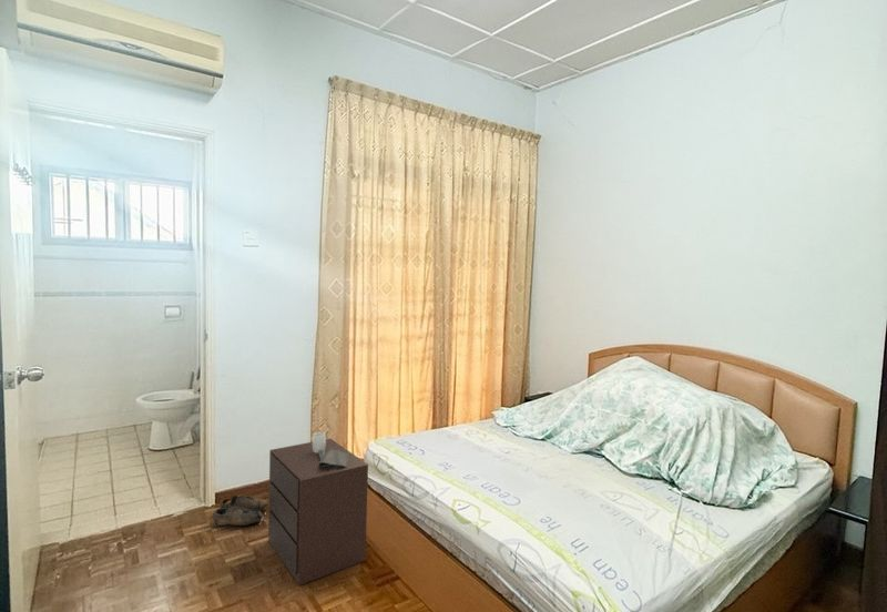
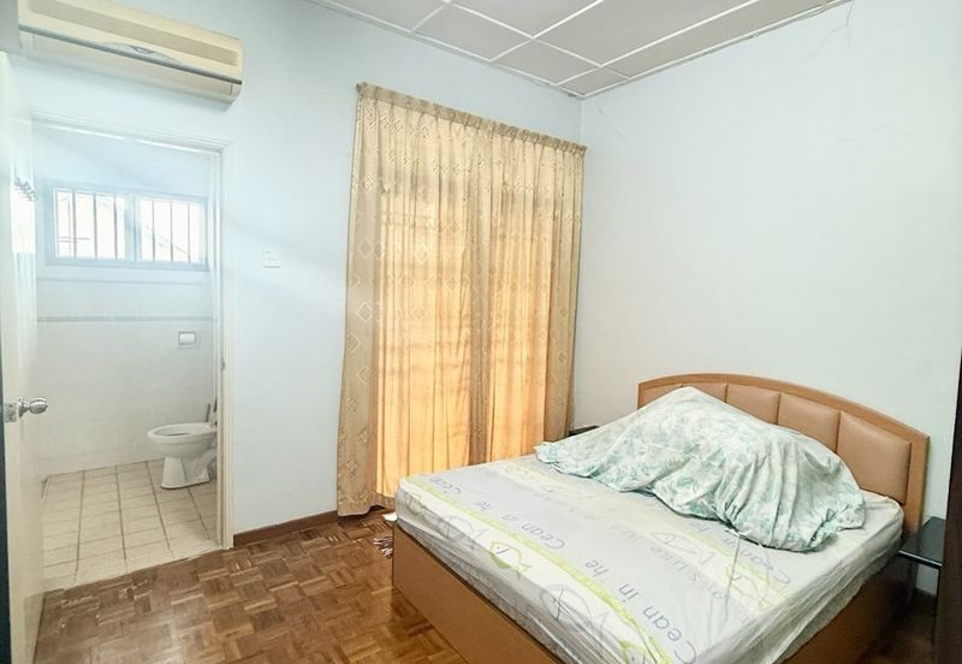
- shoe [212,493,269,527]
- nightstand [267,431,369,586]
